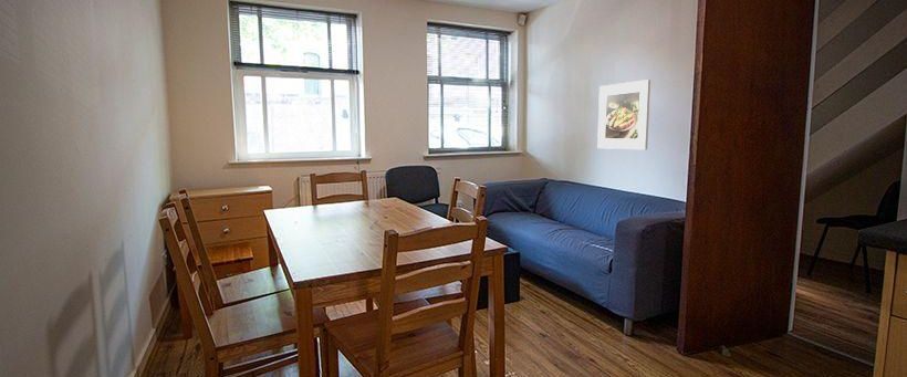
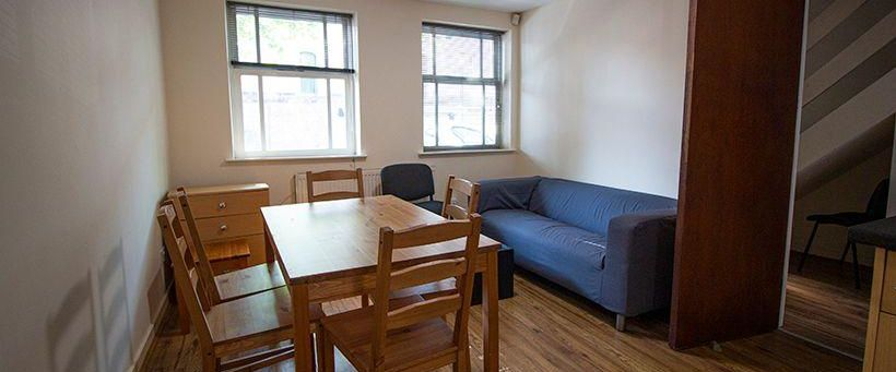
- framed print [596,78,651,150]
